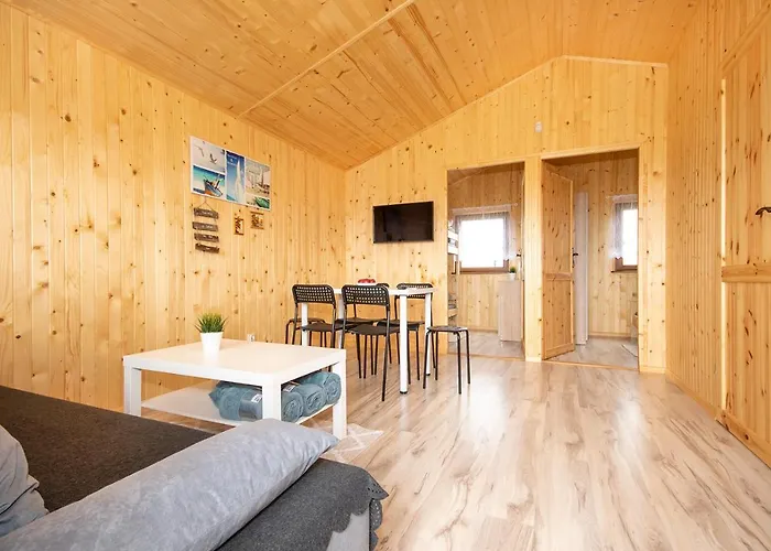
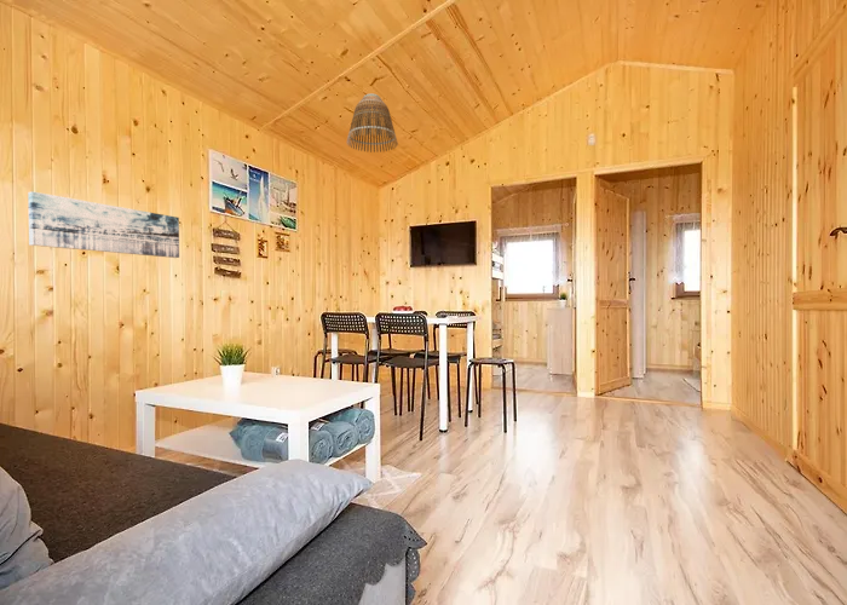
+ wall art [27,190,180,259]
+ lamp shade [346,93,399,154]
